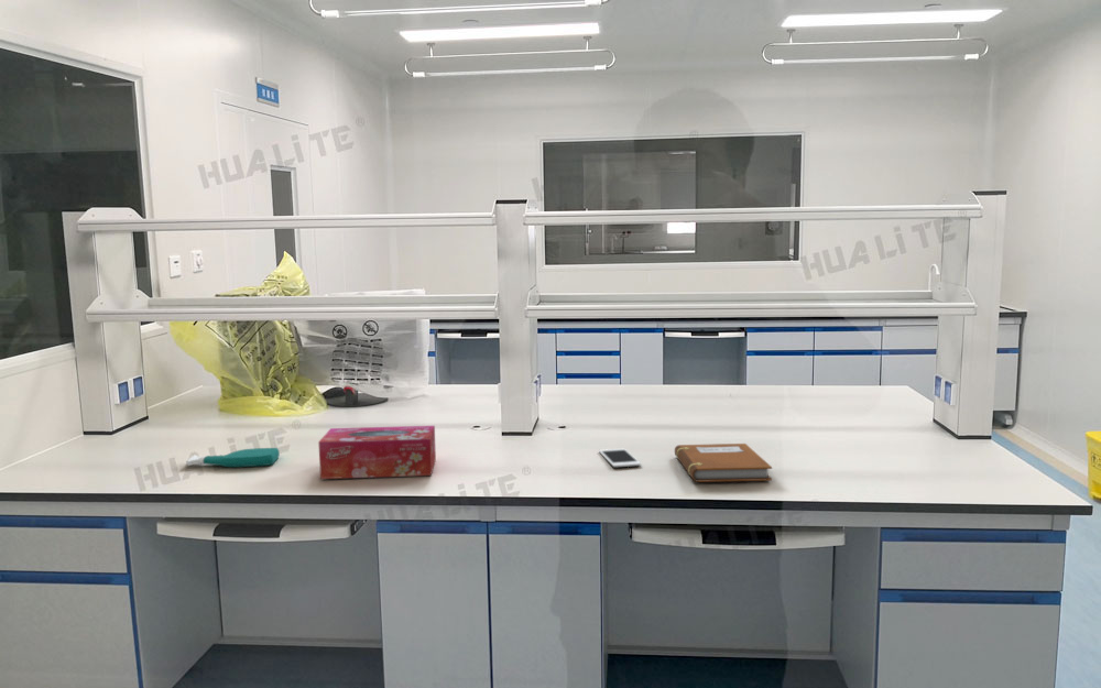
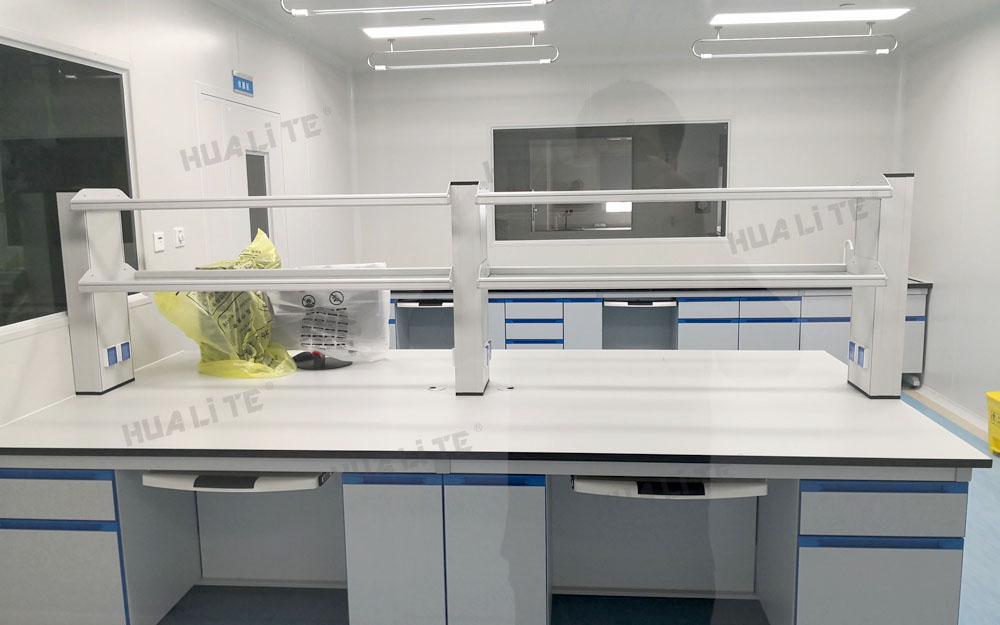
- spray bottle [185,447,281,468]
- notebook [674,443,773,483]
- tissue box [317,425,437,480]
- cell phone [598,448,642,468]
